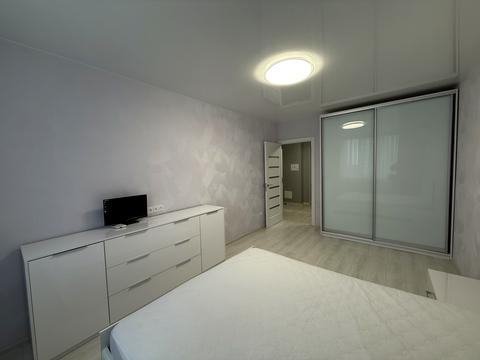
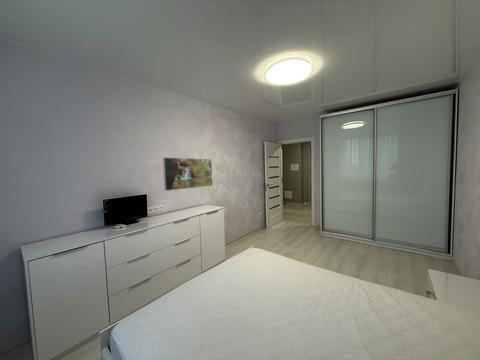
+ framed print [162,156,214,192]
